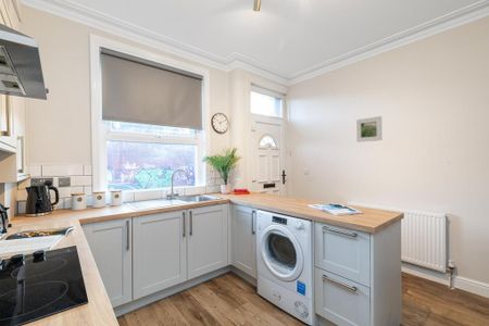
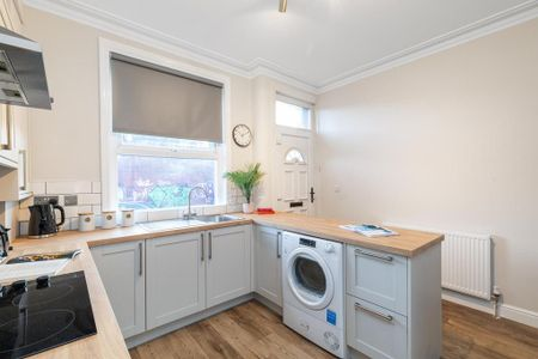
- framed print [355,115,383,143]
